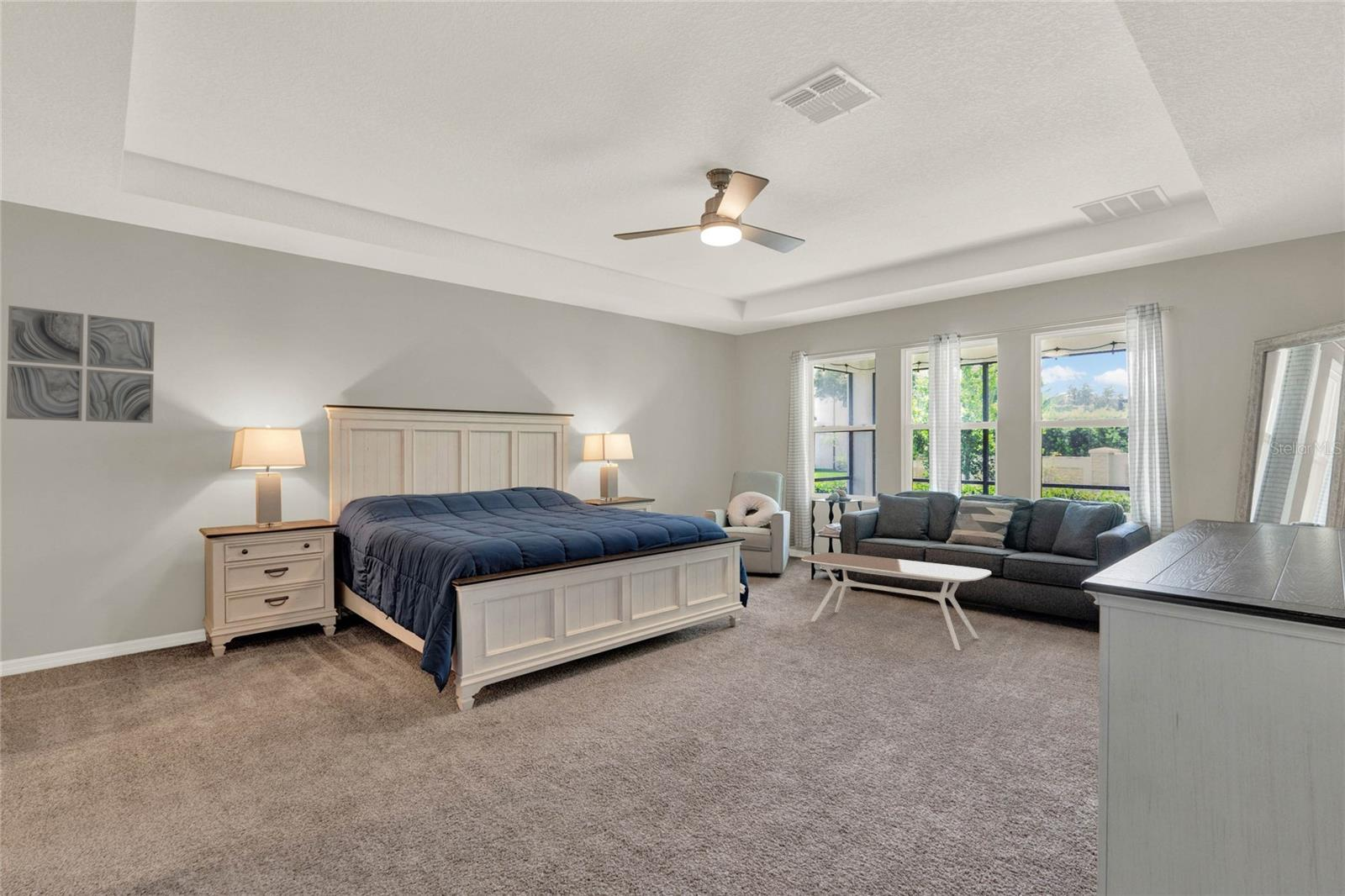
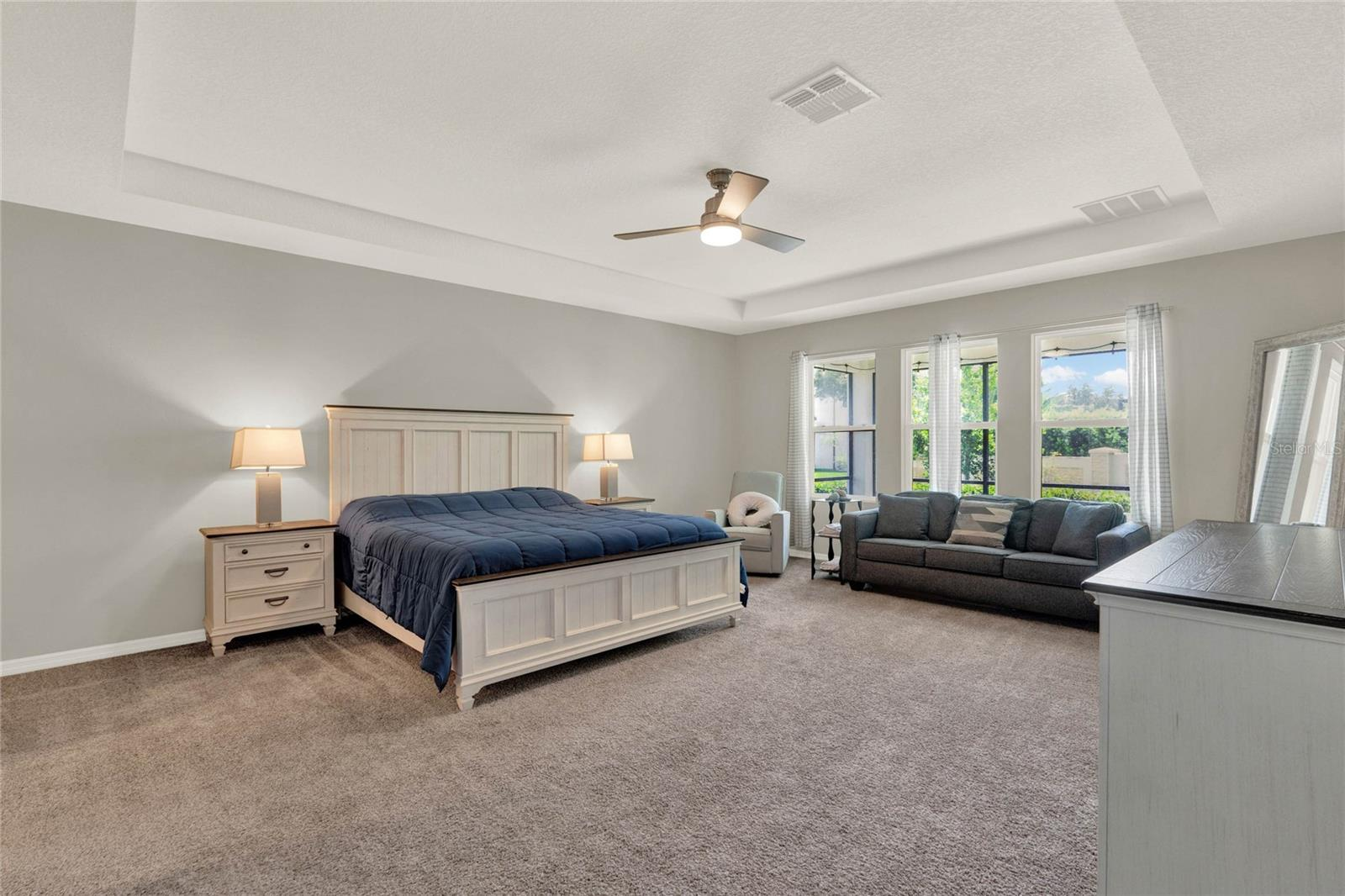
- wall art [6,304,156,424]
- coffee table [800,552,992,651]
